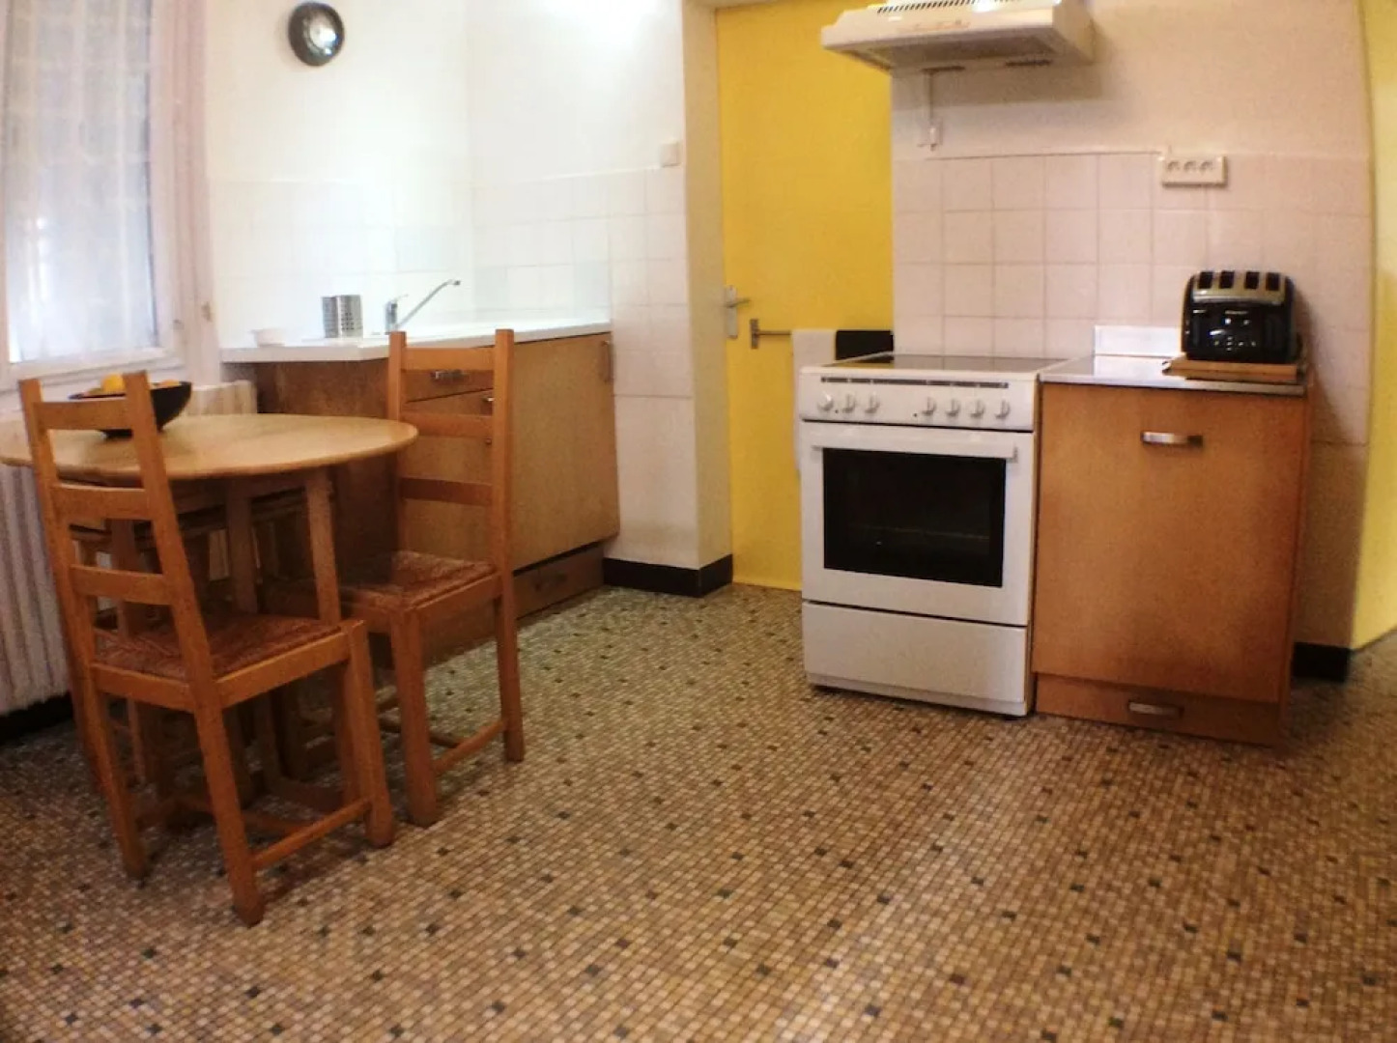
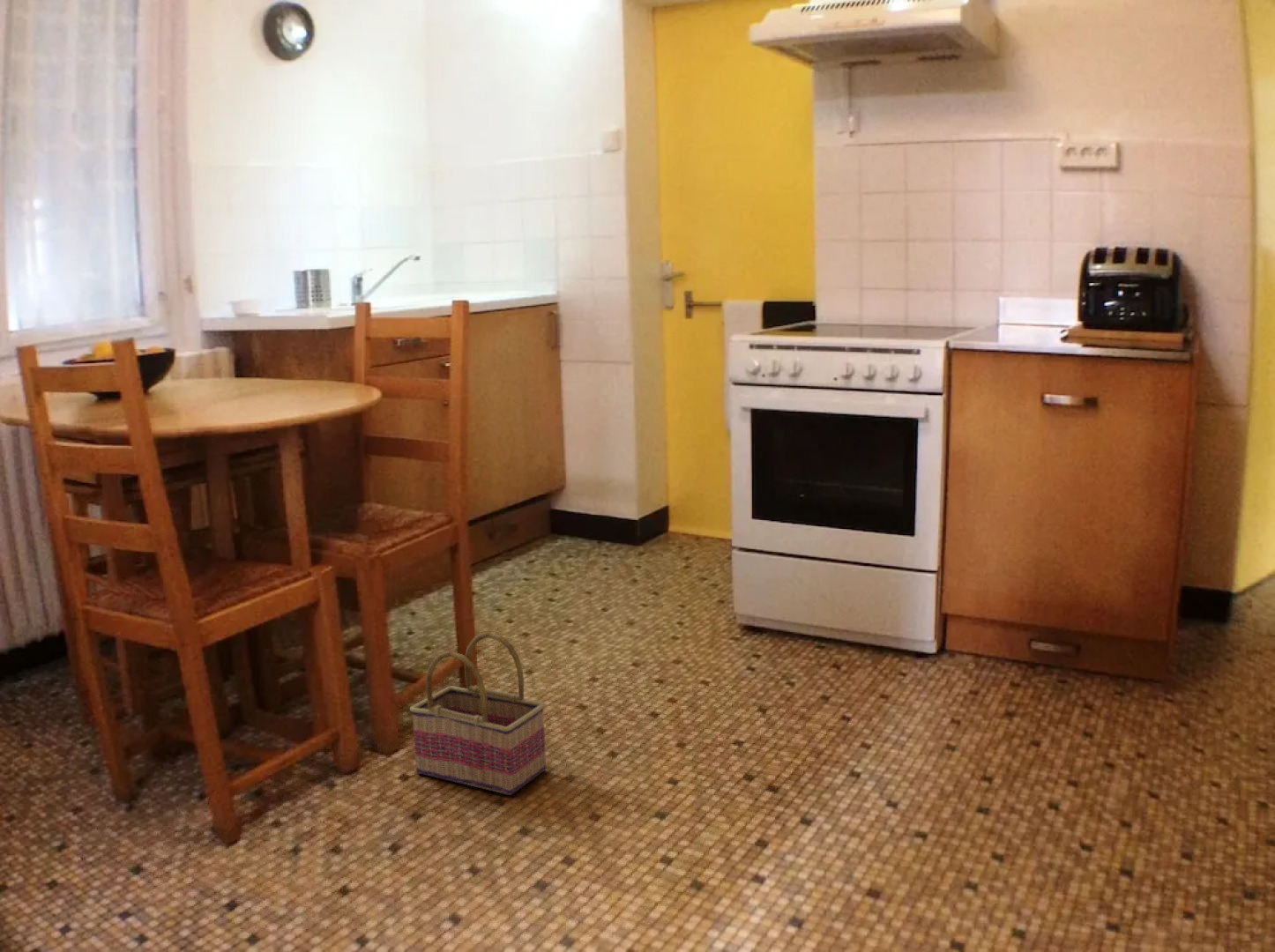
+ basket [409,631,547,796]
